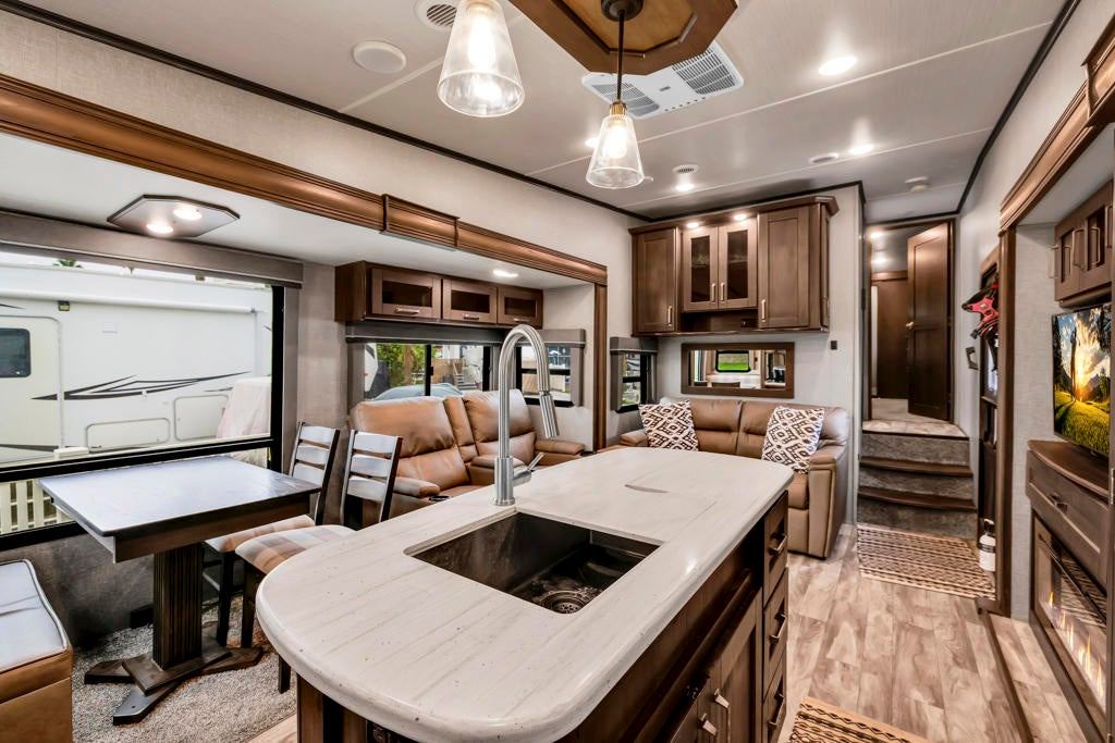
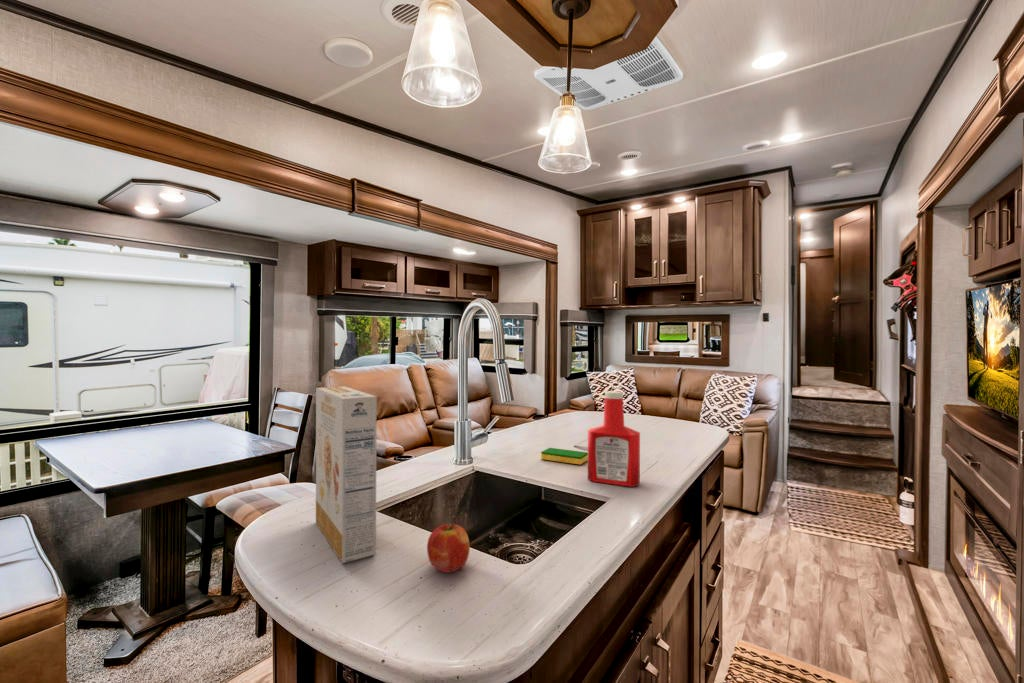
+ cereal box [315,385,378,564]
+ apple [426,522,471,574]
+ dish sponge [540,447,588,466]
+ soap bottle [587,390,641,488]
